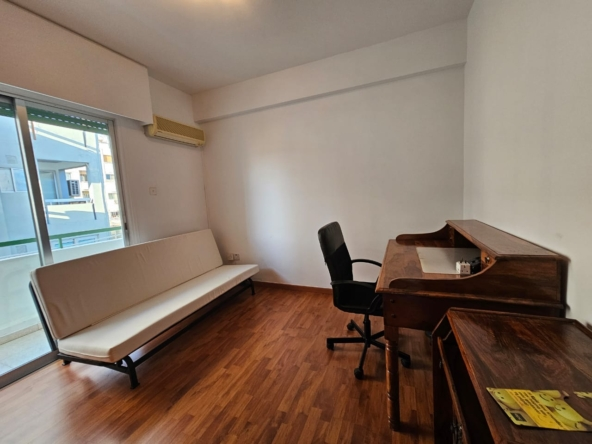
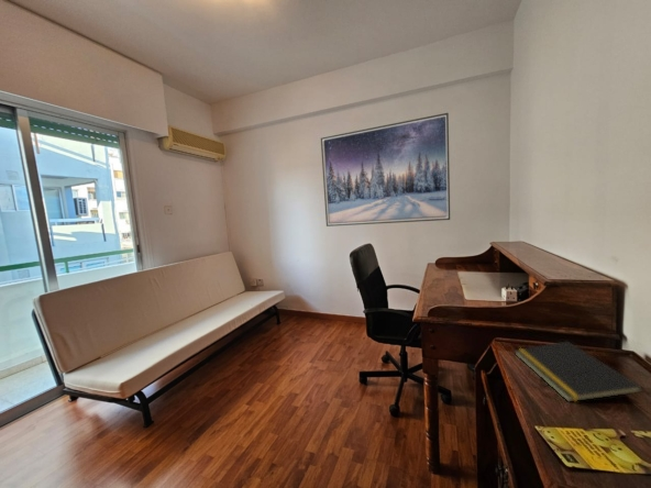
+ notepad [514,341,644,403]
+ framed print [320,112,451,228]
